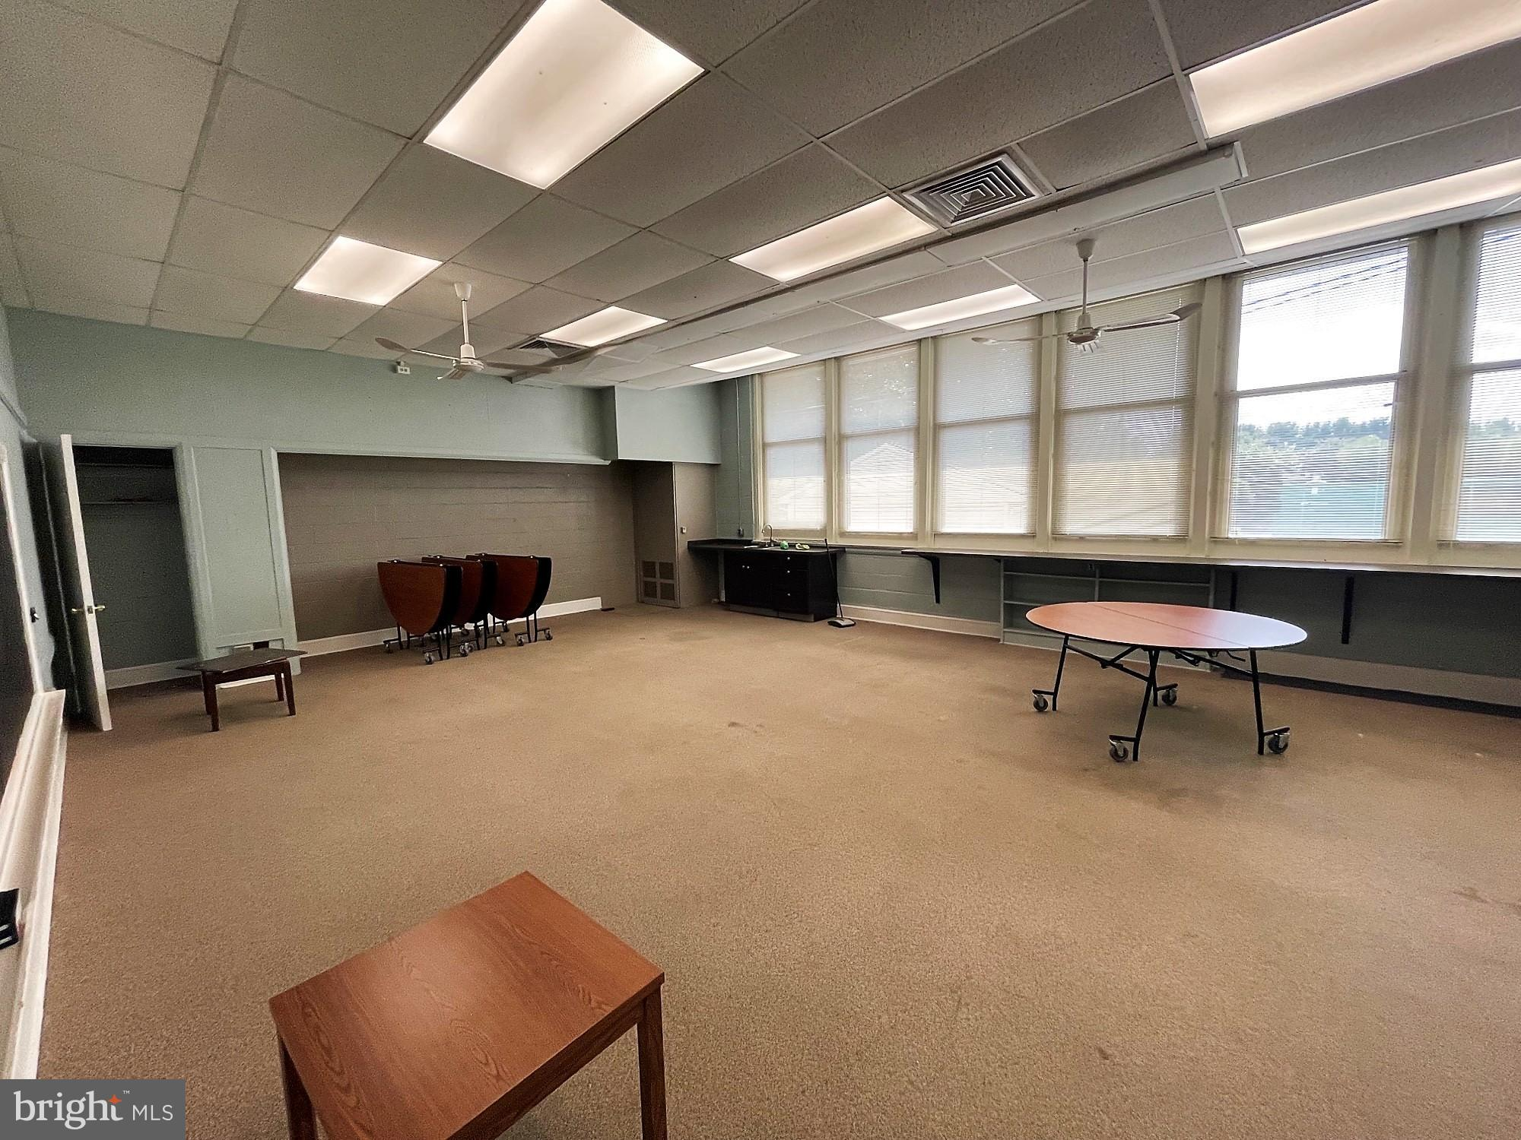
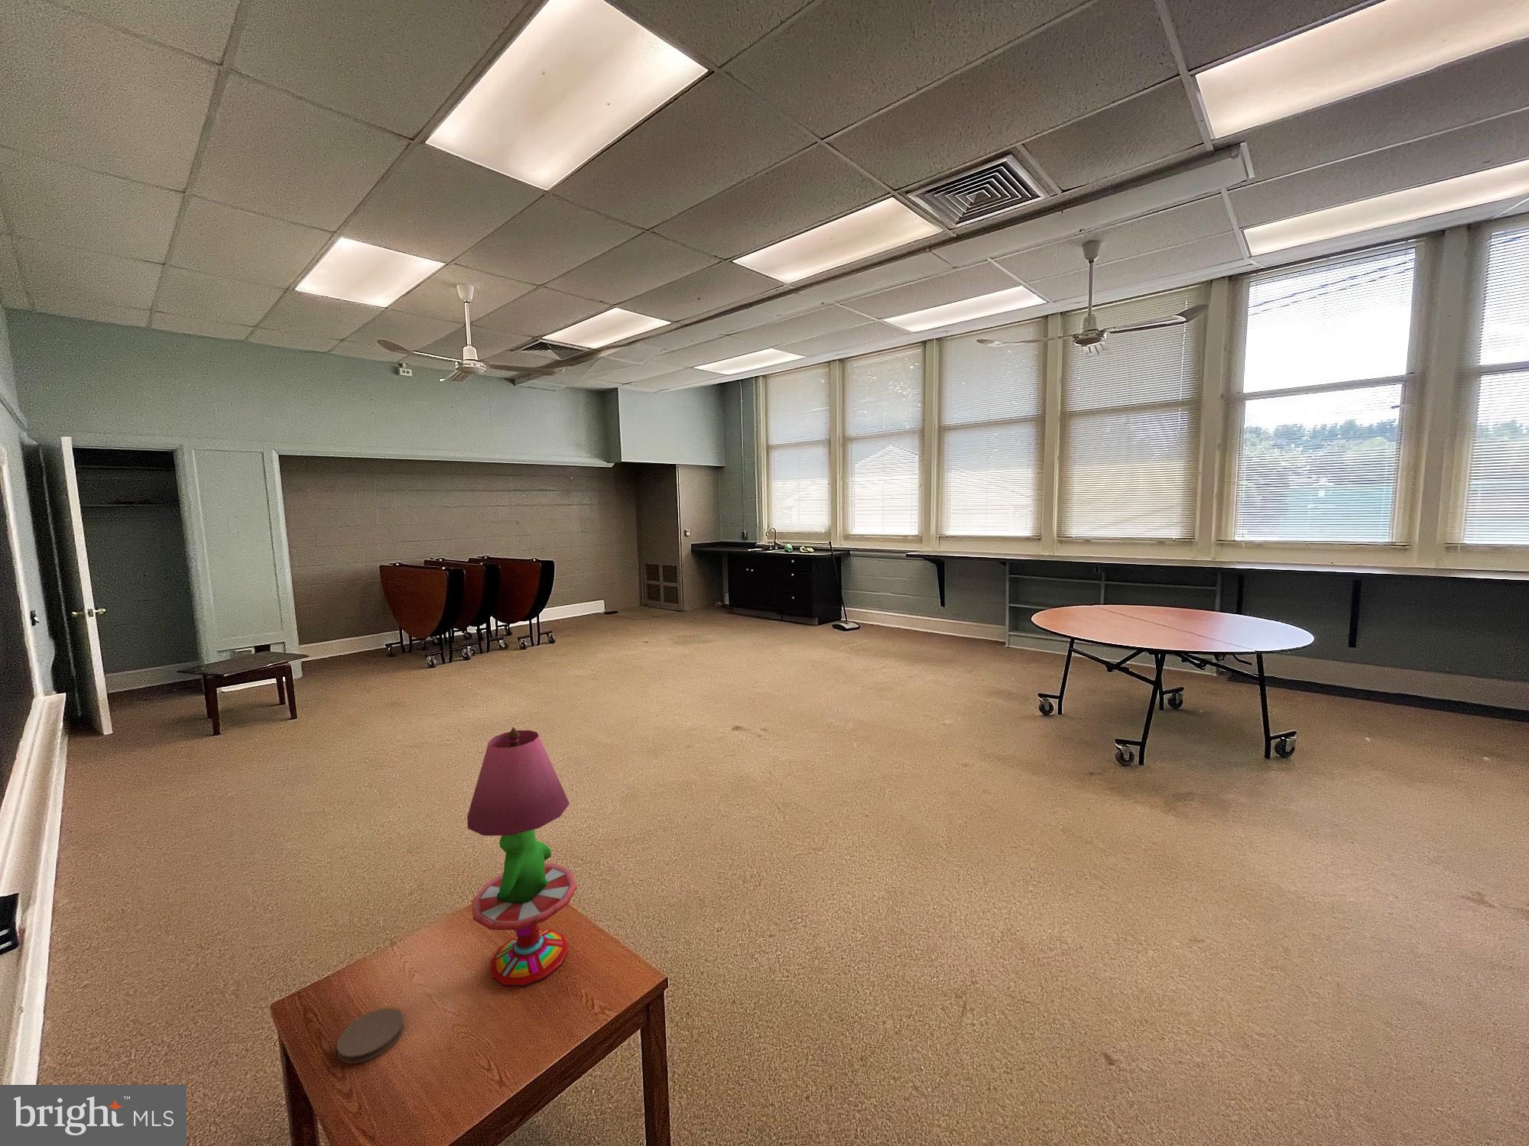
+ coaster [336,1006,406,1064]
+ table lamp [466,727,577,987]
